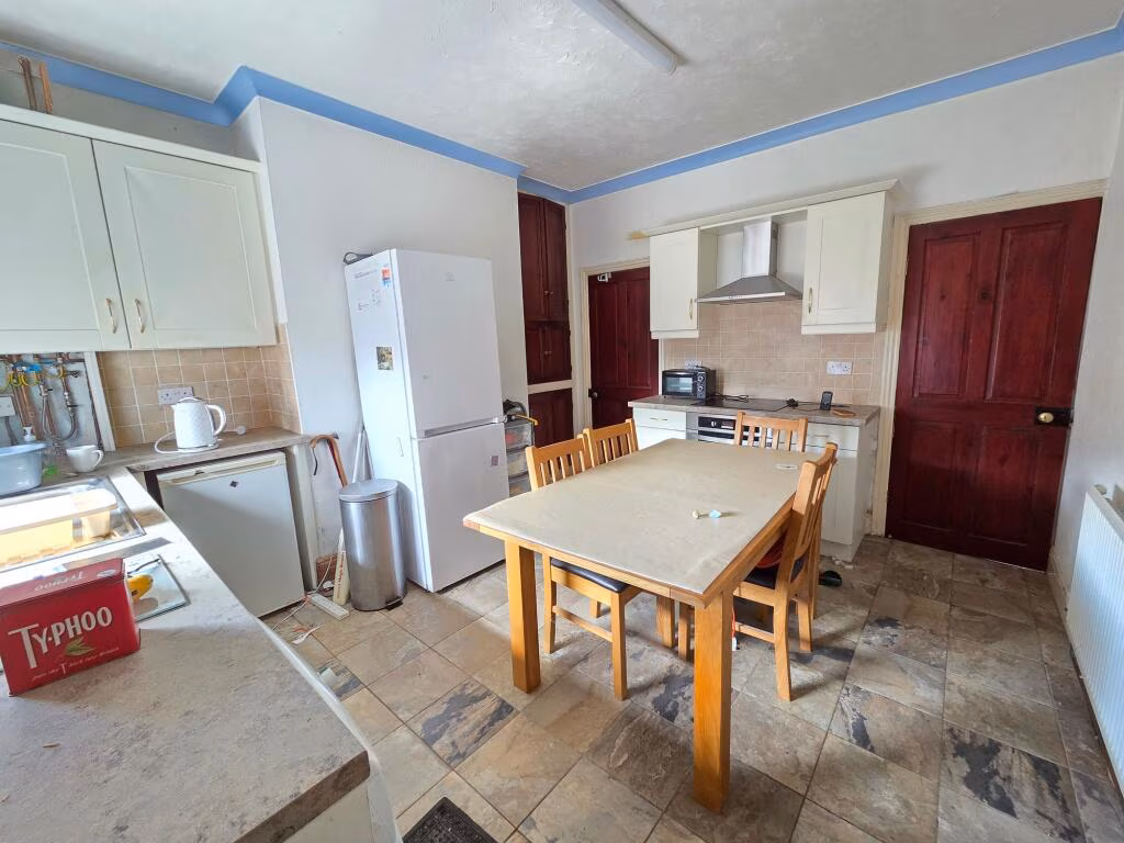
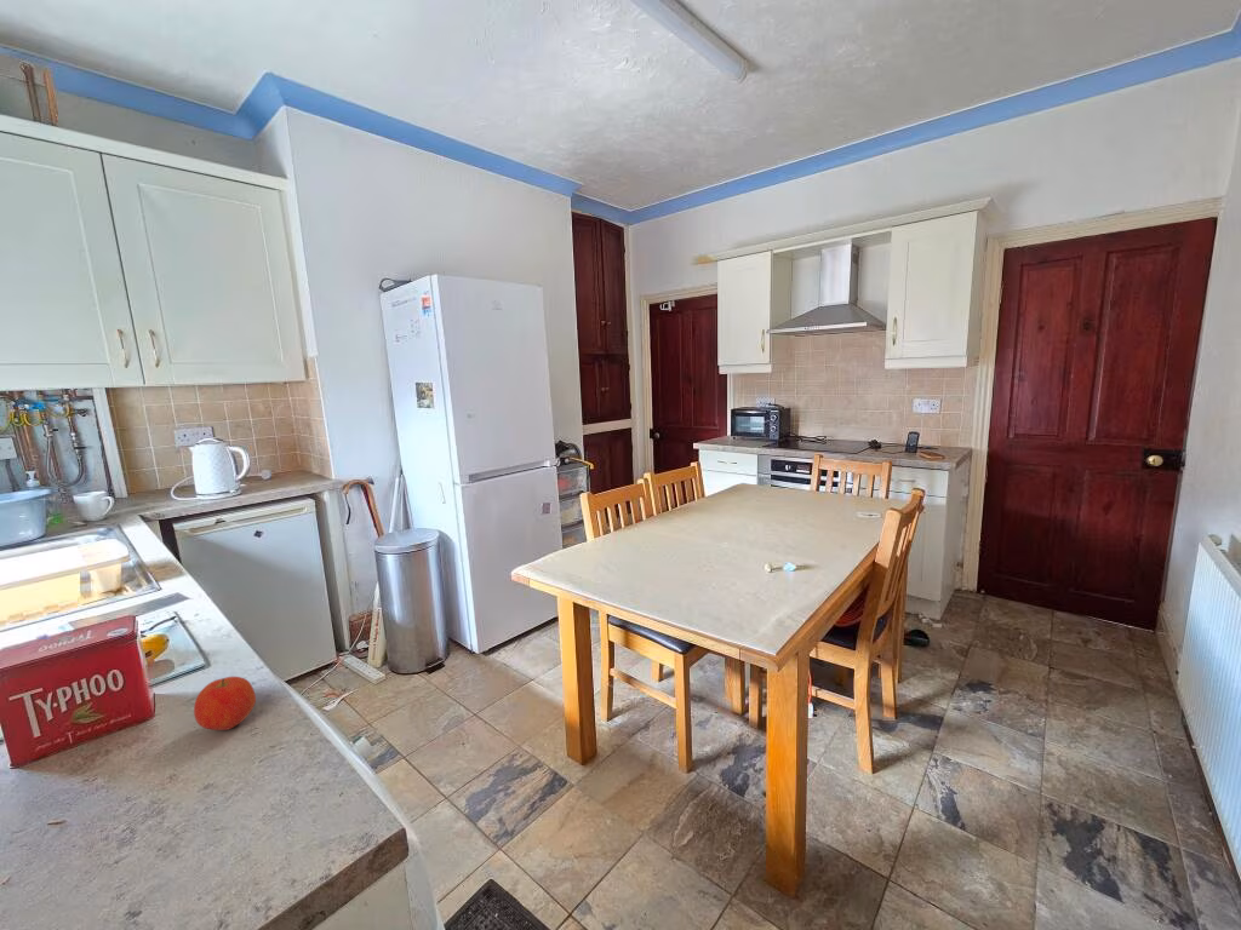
+ apple [193,676,257,731]
